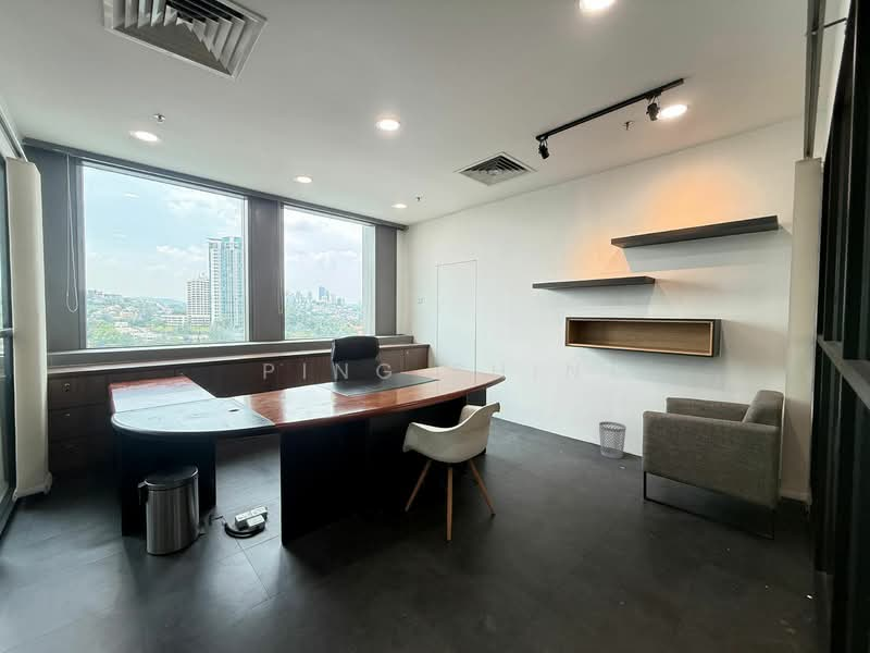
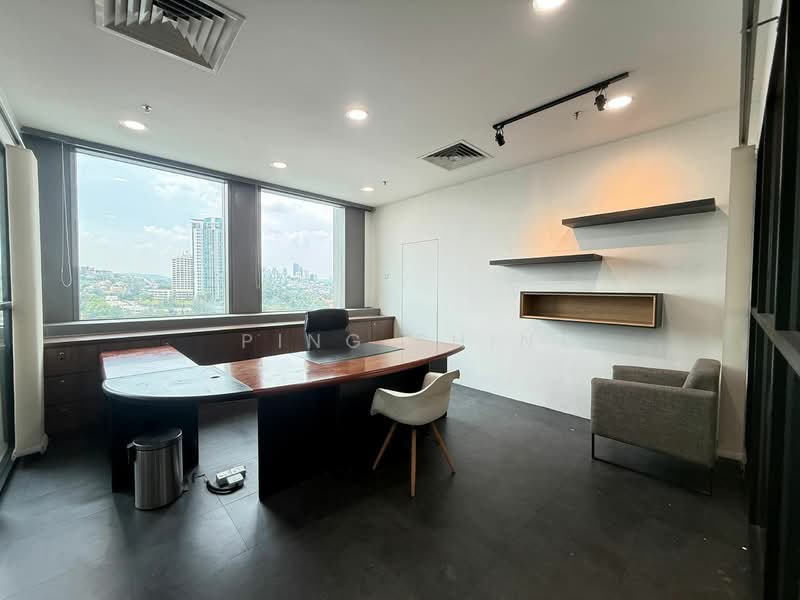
- wastebasket [598,421,627,459]
